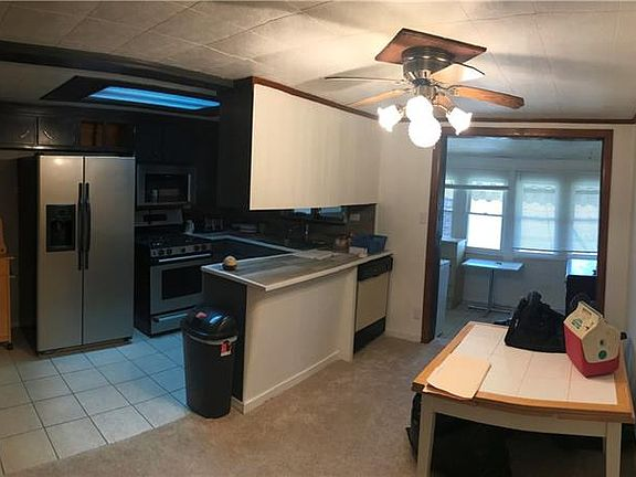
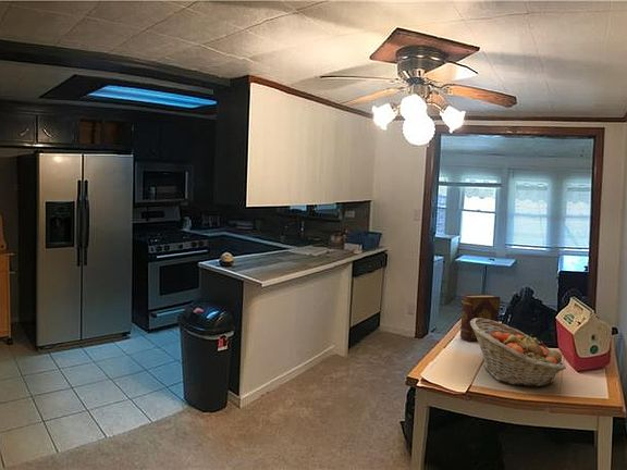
+ fruit basket [470,318,567,387]
+ diary [459,293,501,343]
